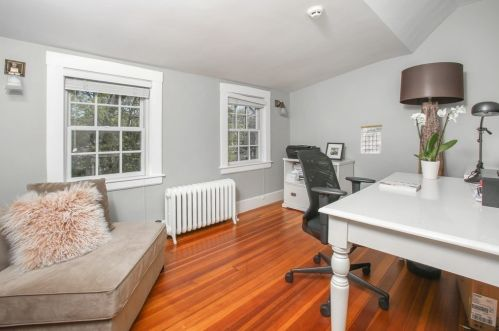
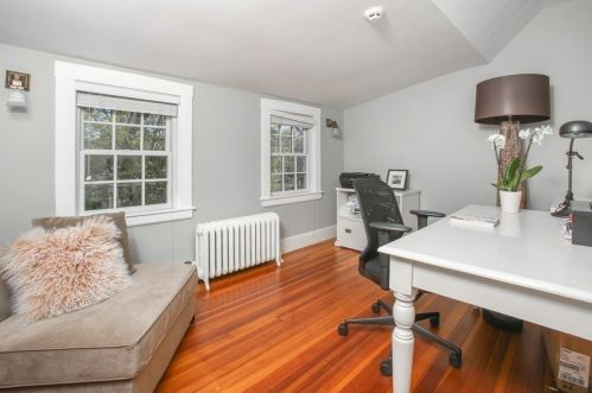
- calendar [360,122,383,155]
